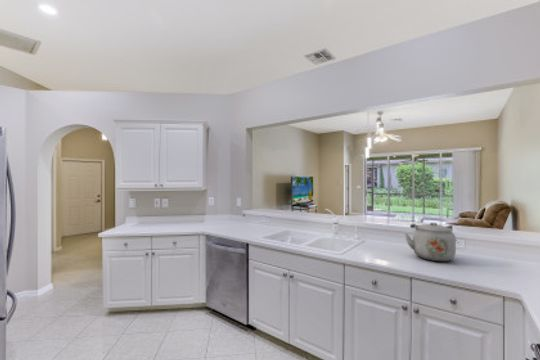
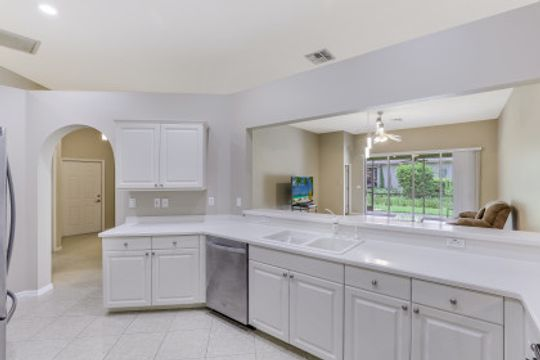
- kettle [404,221,457,262]
